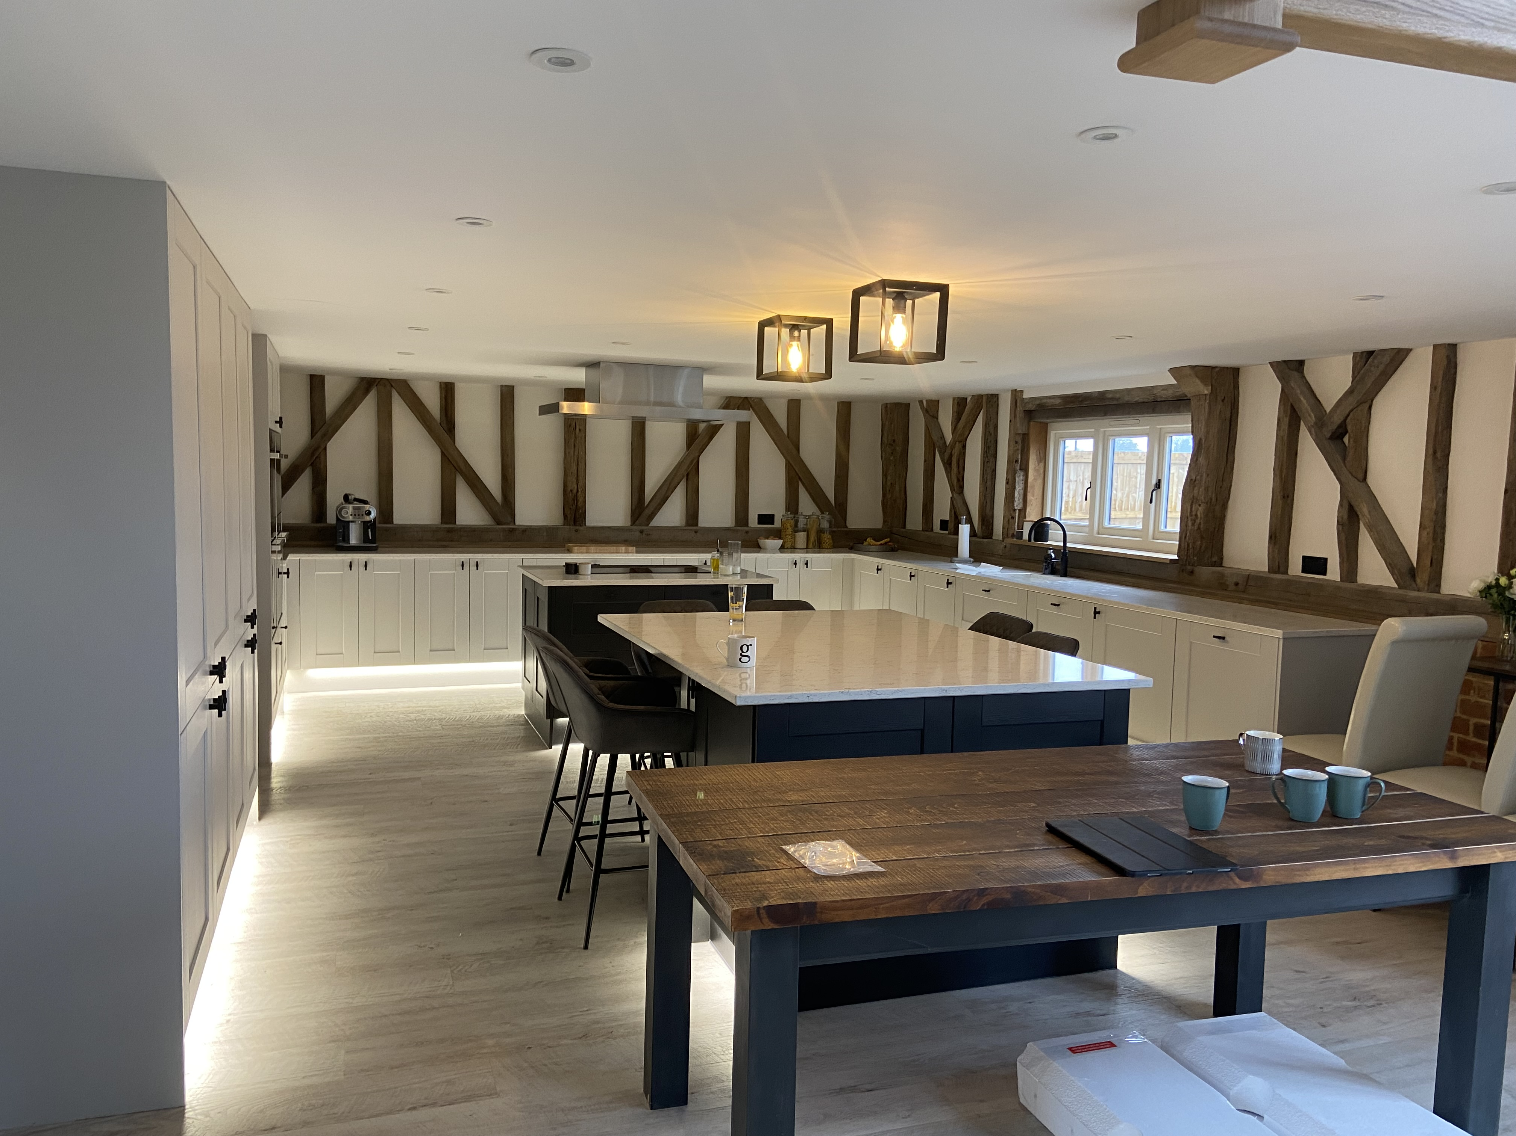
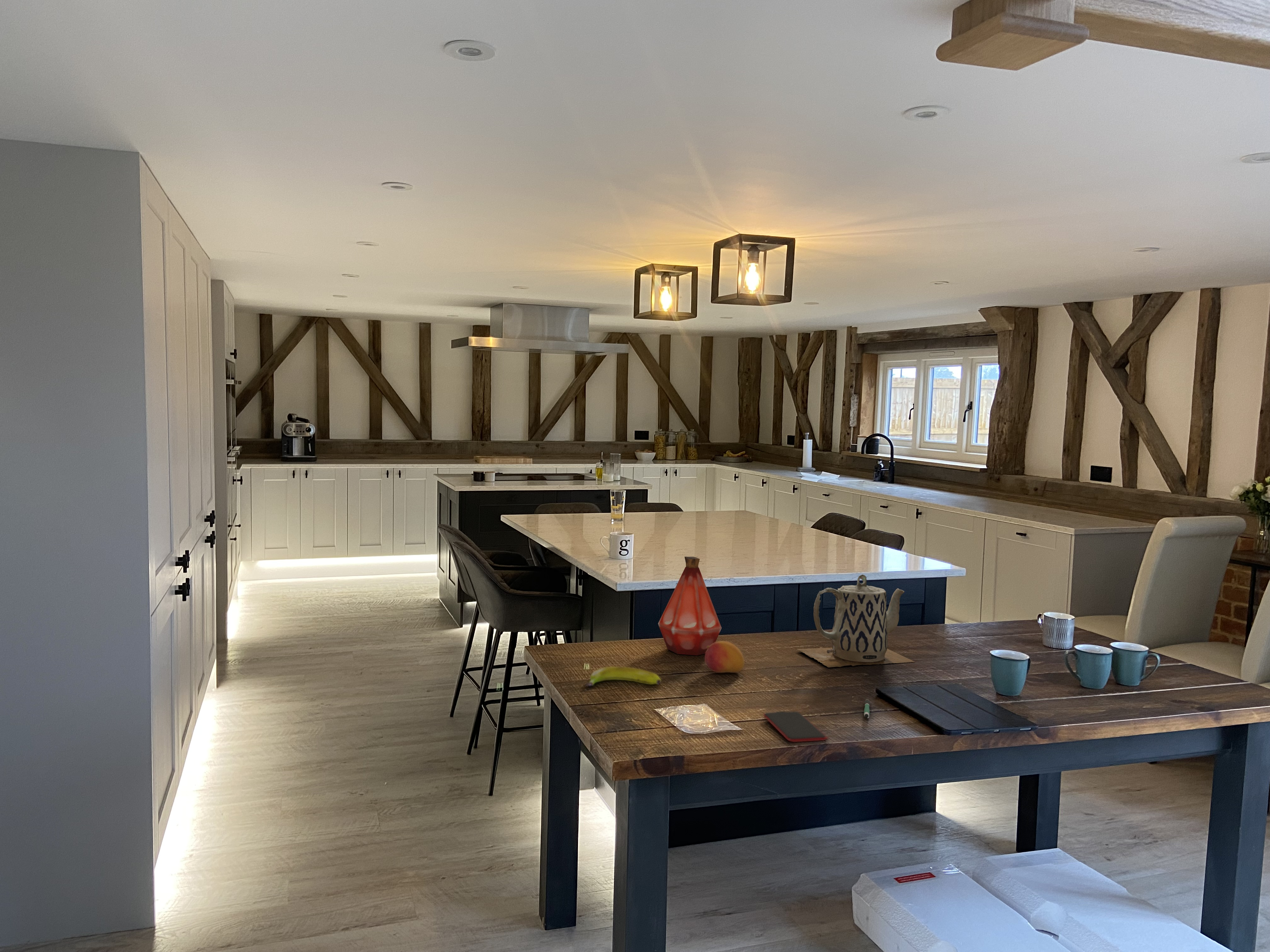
+ bottle [658,556,722,656]
+ fruit [704,641,745,673]
+ smartphone [763,711,829,742]
+ teapot [797,574,915,668]
+ pen [864,699,870,718]
+ banana [585,666,661,688]
